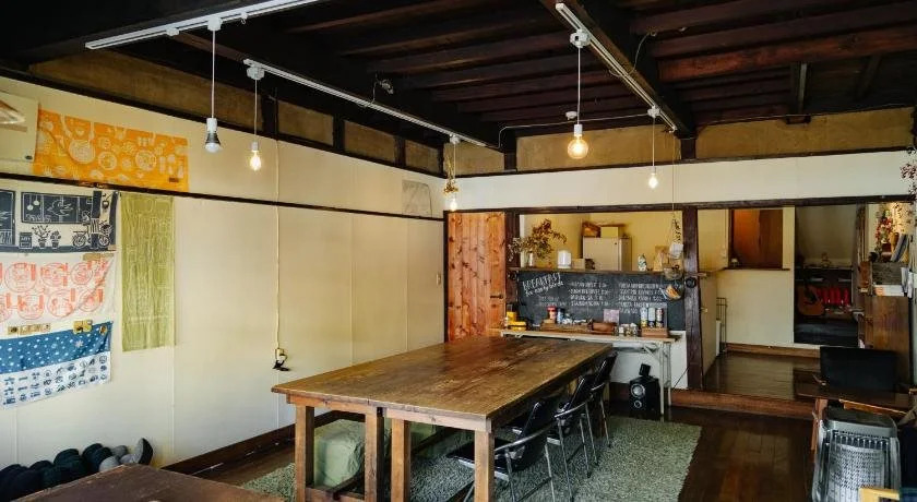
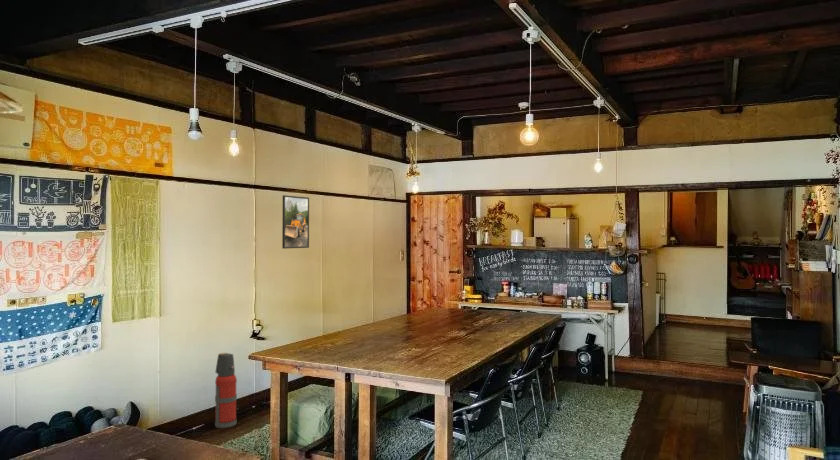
+ fire extinguisher [214,352,238,429]
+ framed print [281,194,310,250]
